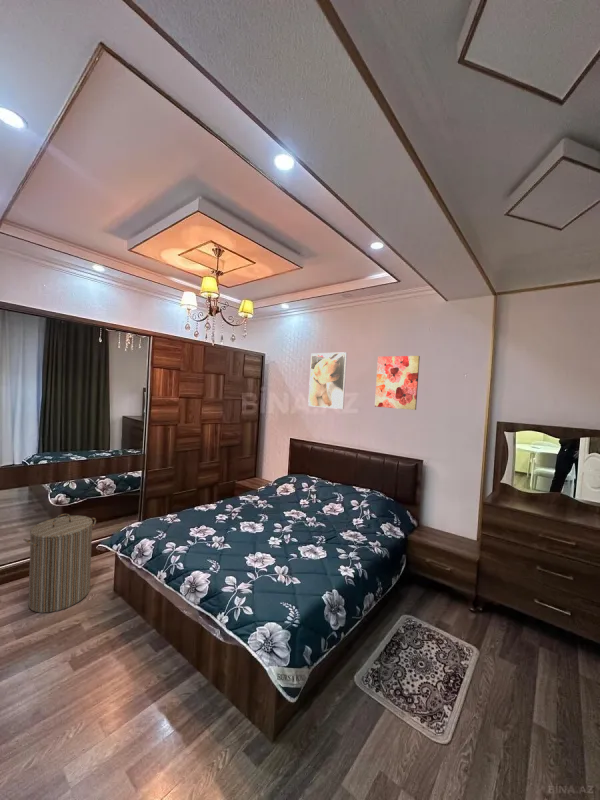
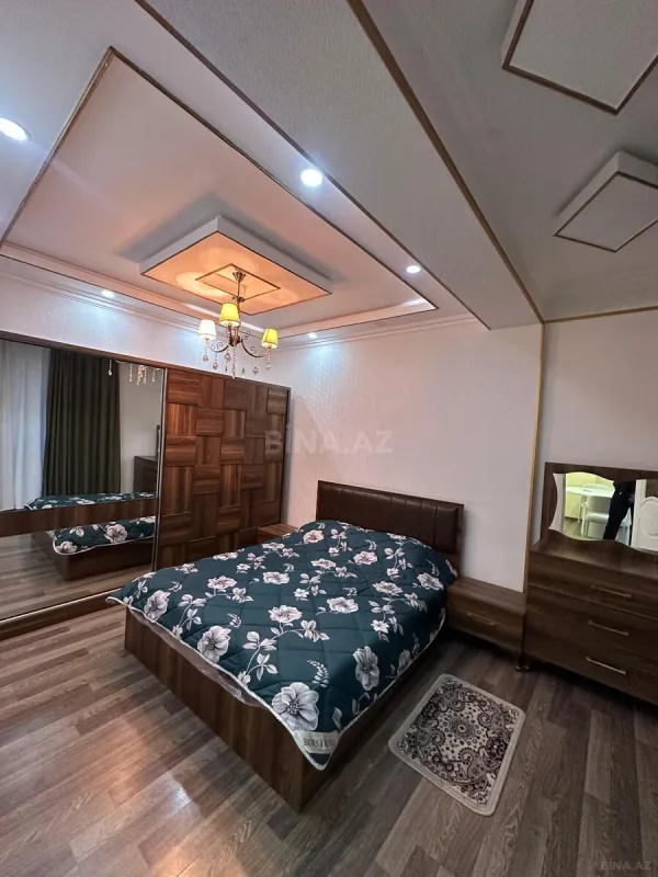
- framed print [307,351,348,410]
- wall art [374,355,421,411]
- laundry hamper [22,513,97,614]
